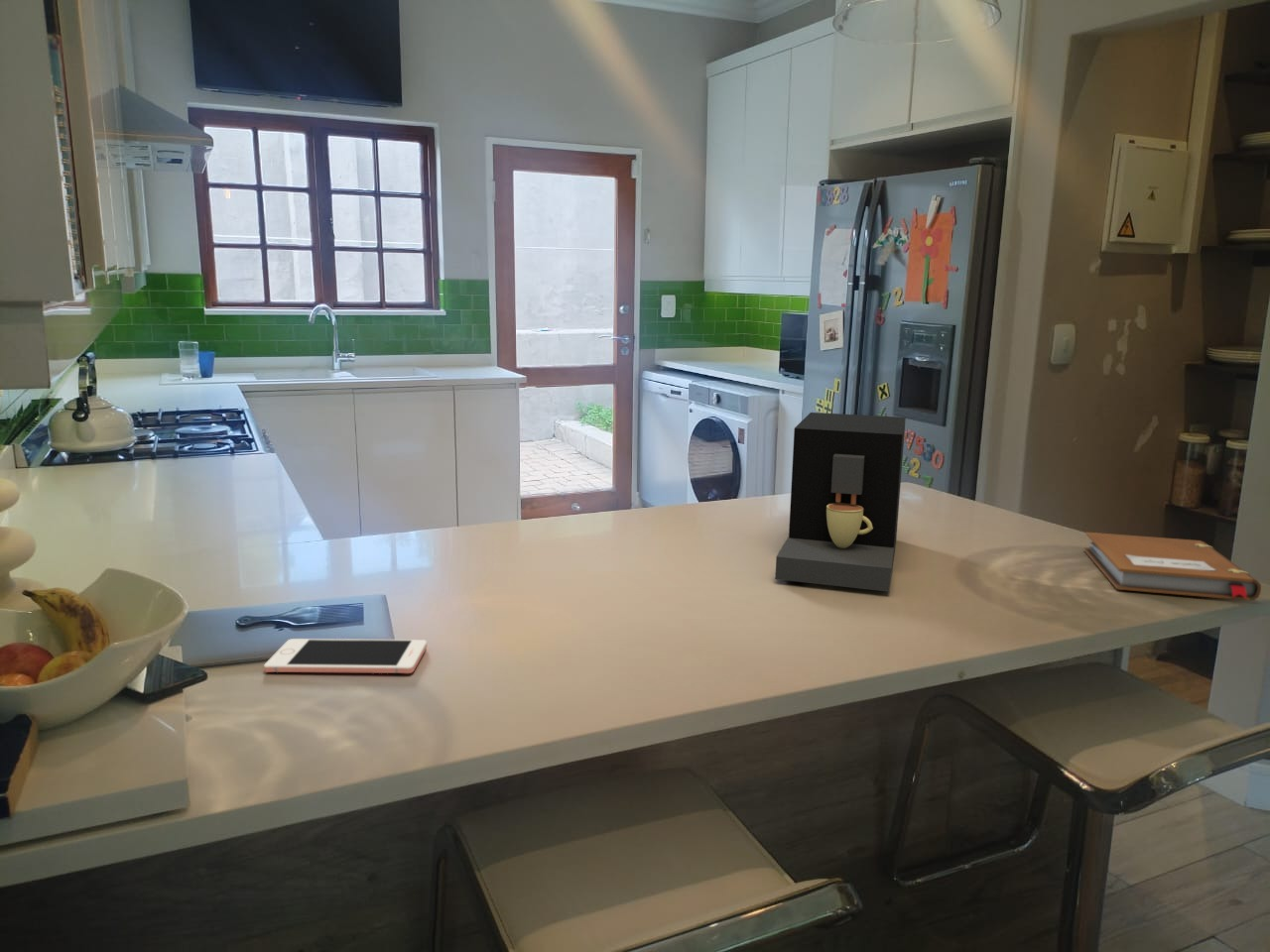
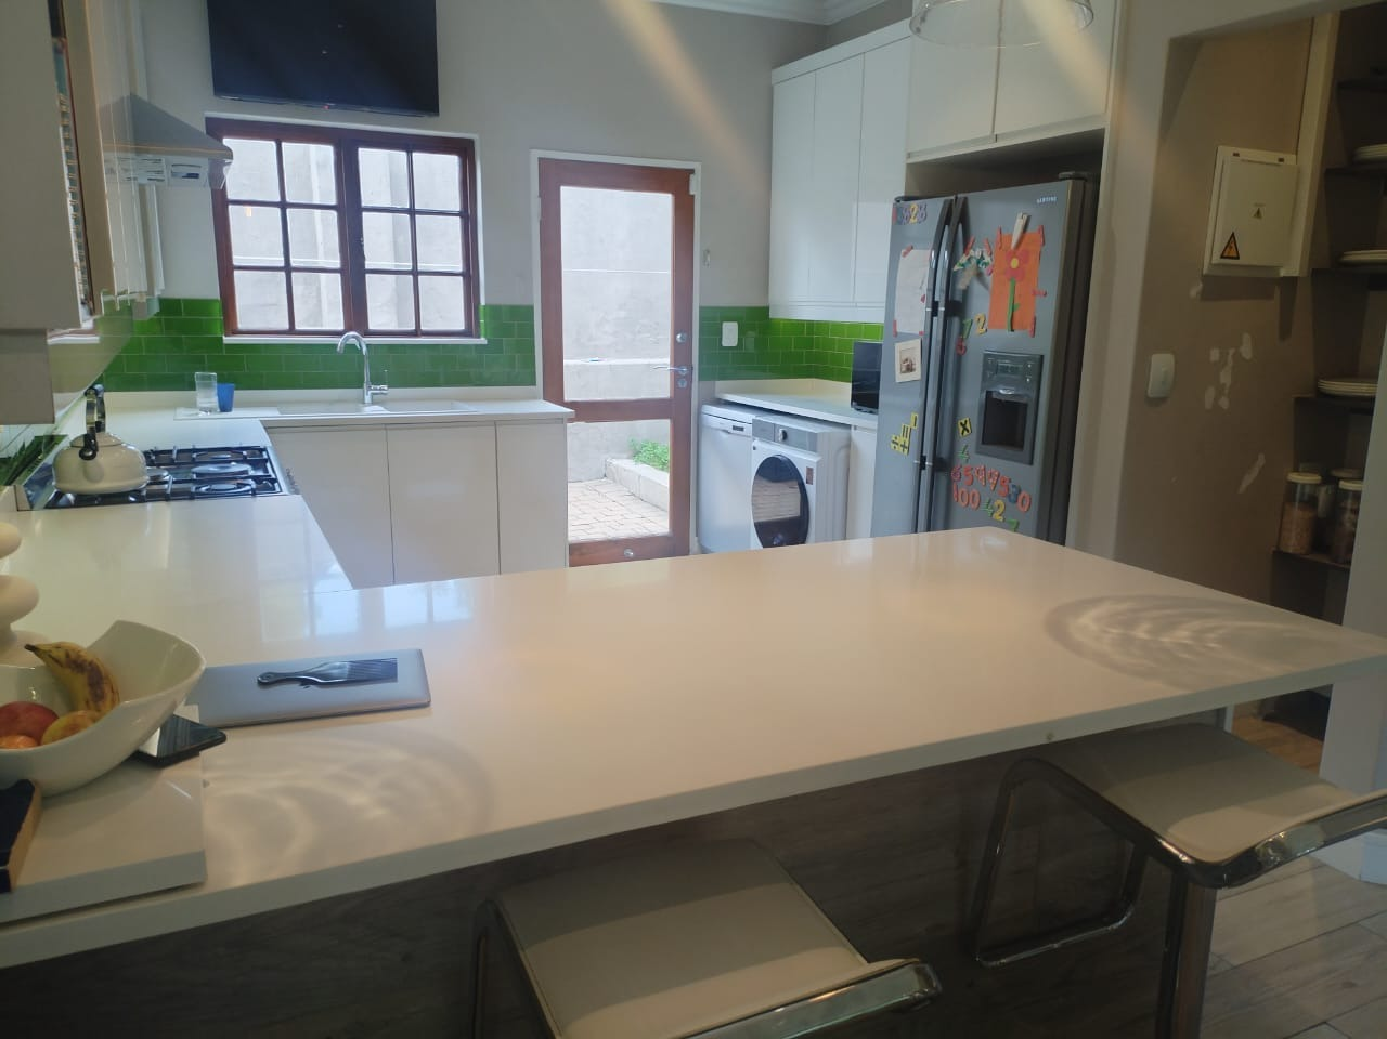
- cell phone [263,638,428,674]
- coffee maker [774,412,907,593]
- notebook [1083,532,1262,602]
